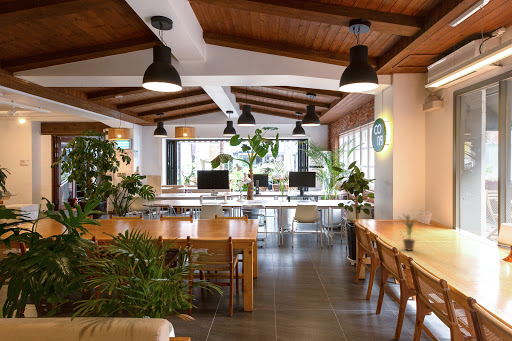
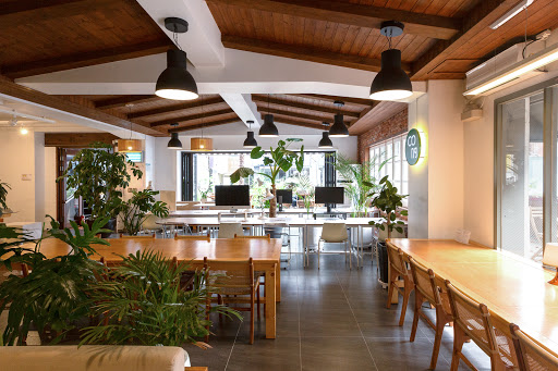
- potted plant [396,211,426,252]
